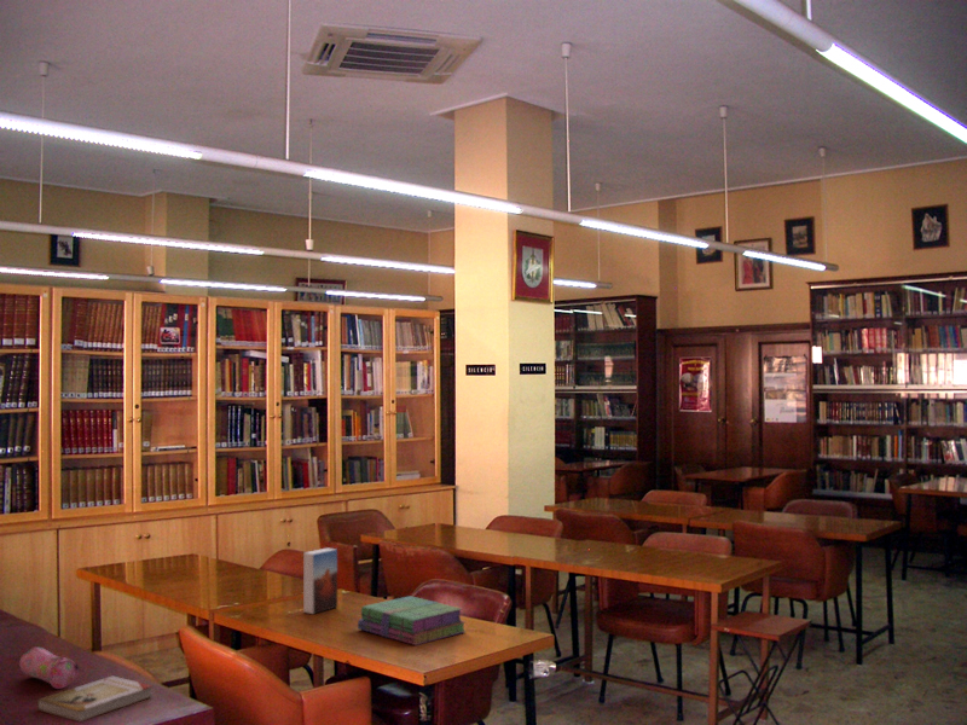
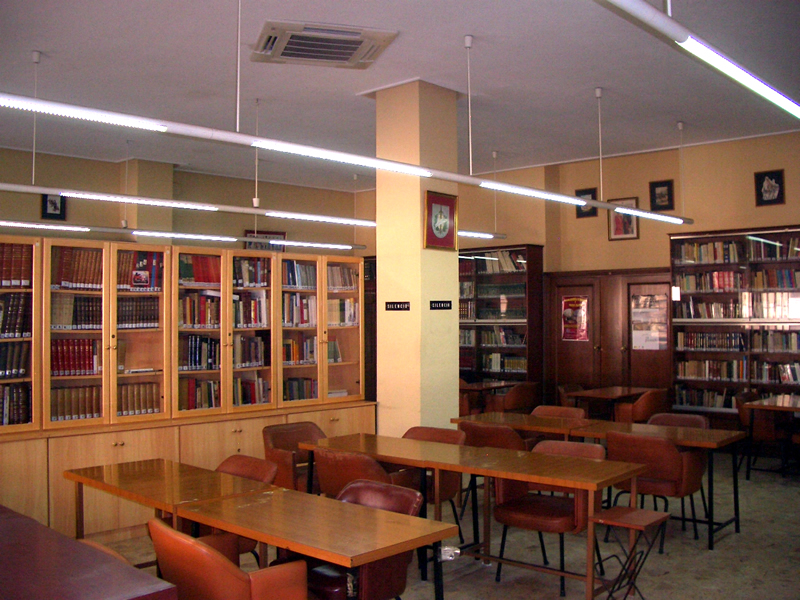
- pencil case [18,646,81,690]
- stack of books [357,594,468,646]
- book [302,547,338,615]
- book [36,675,154,724]
